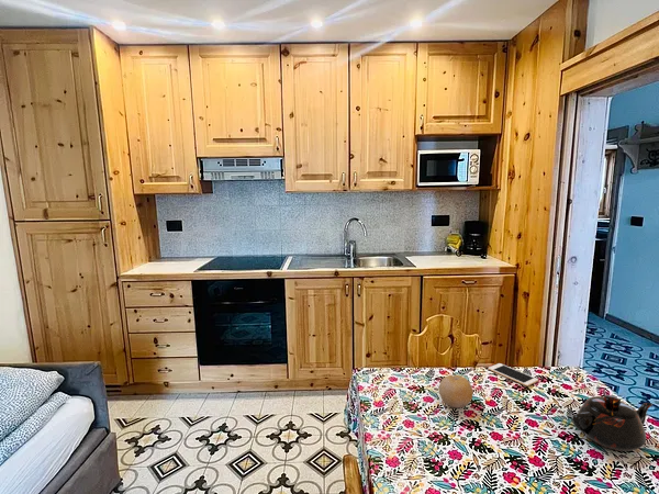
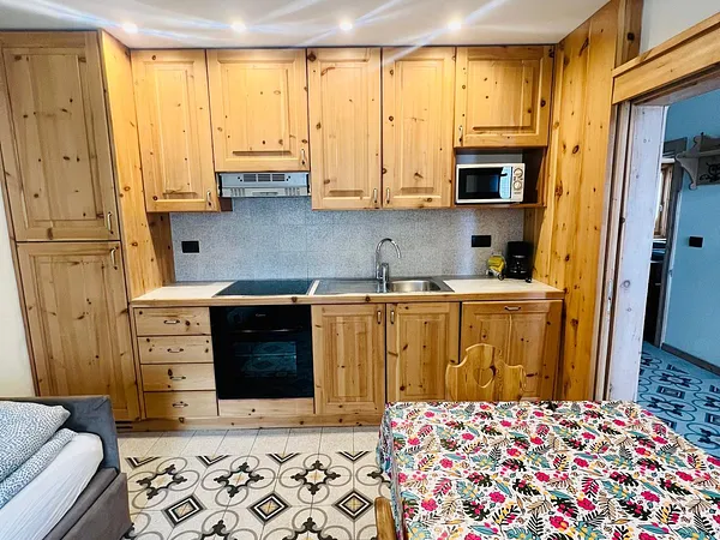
- fruit [438,374,473,408]
- cell phone [488,362,539,388]
- teapot [571,394,654,452]
